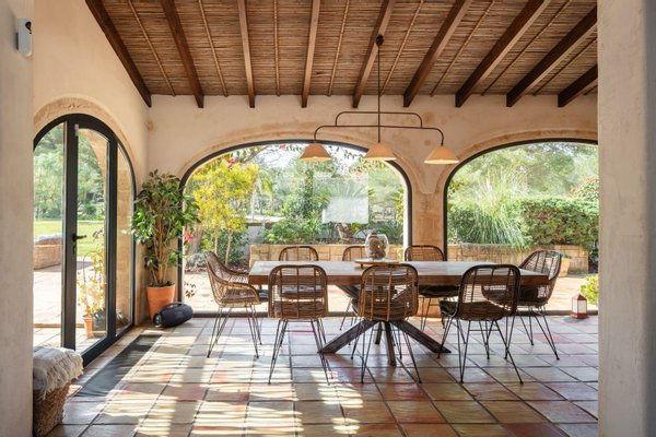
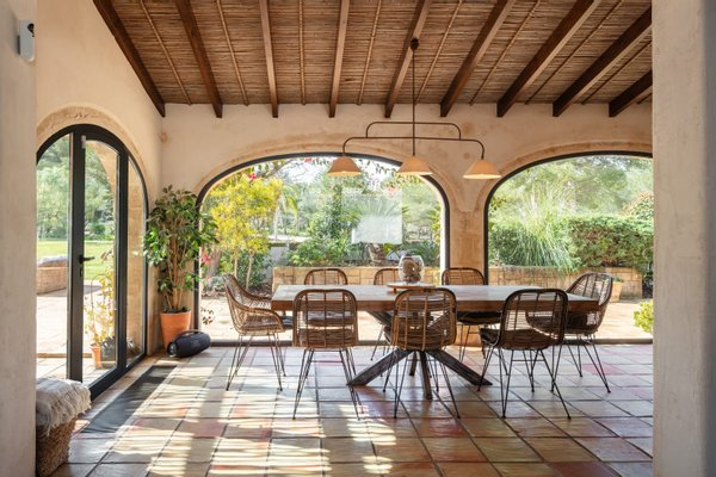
- lantern [569,288,590,319]
